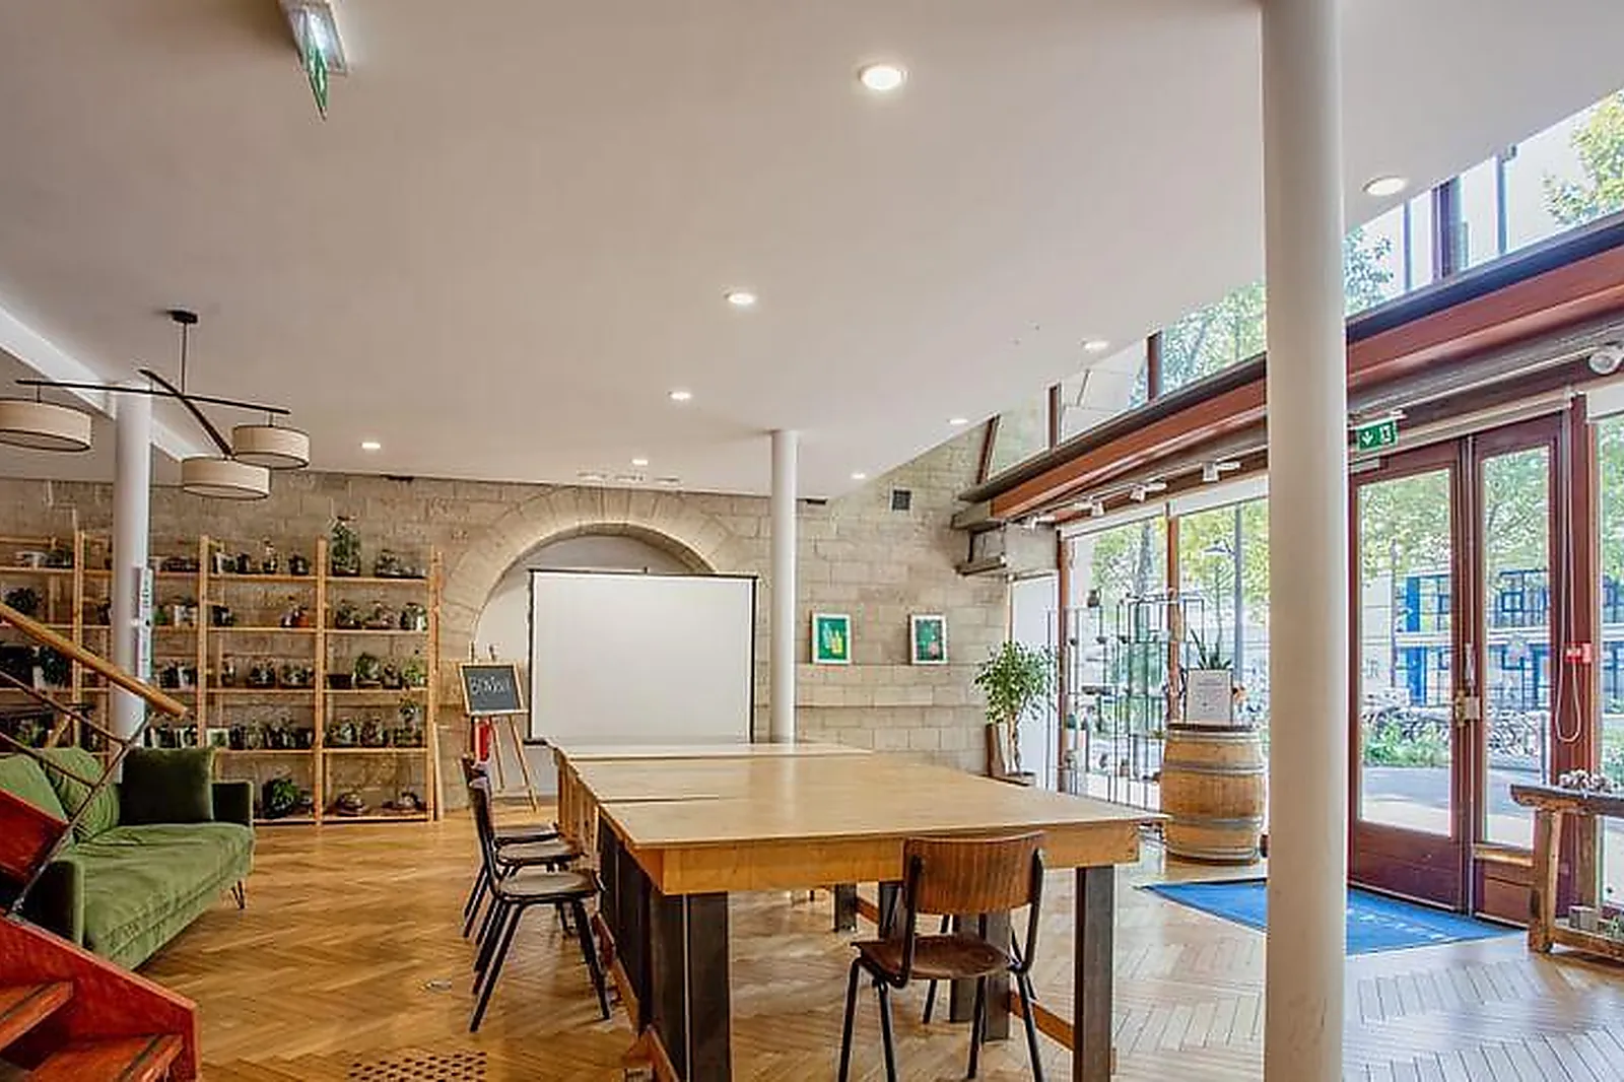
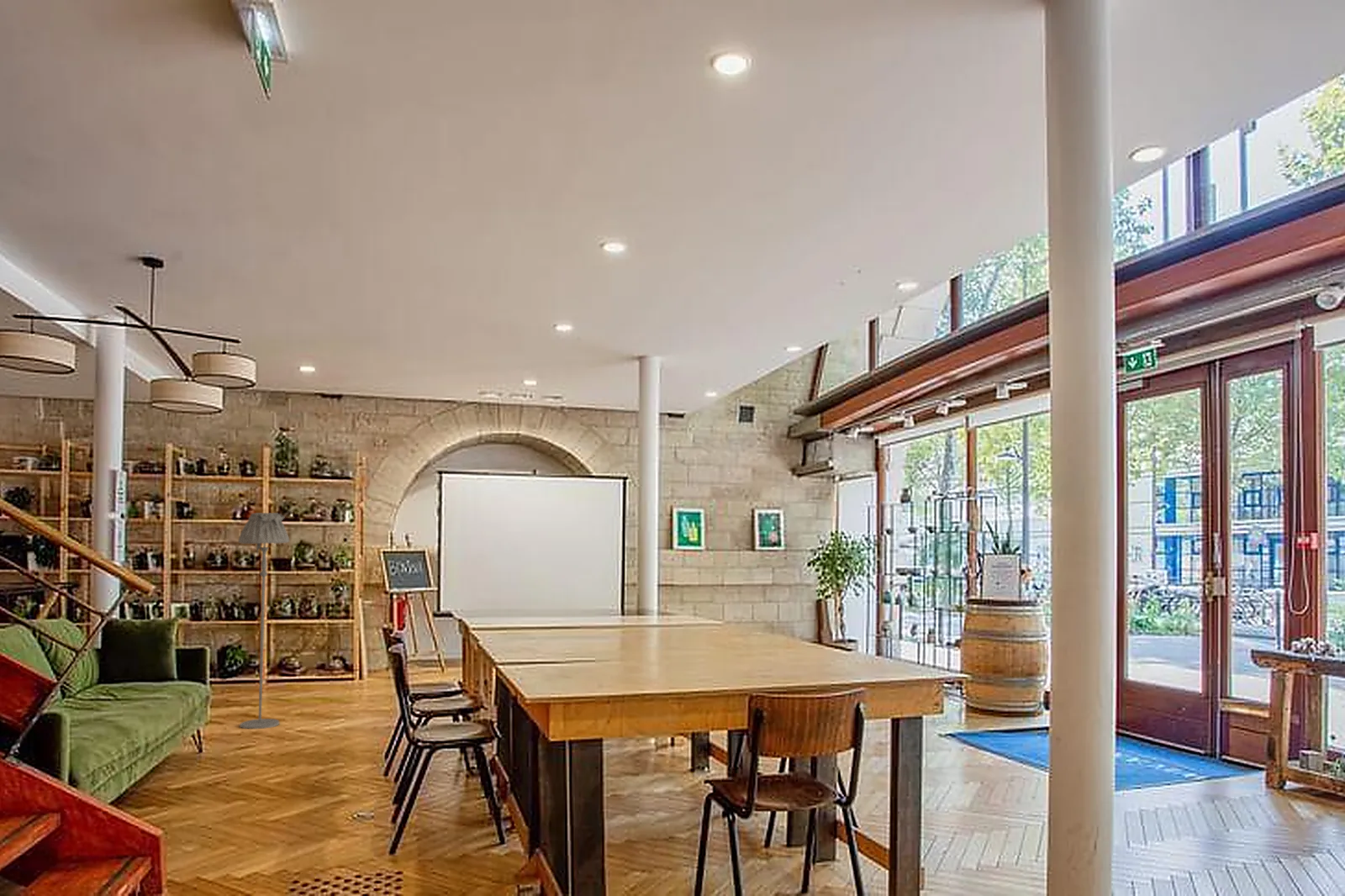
+ floor lamp [238,512,290,730]
